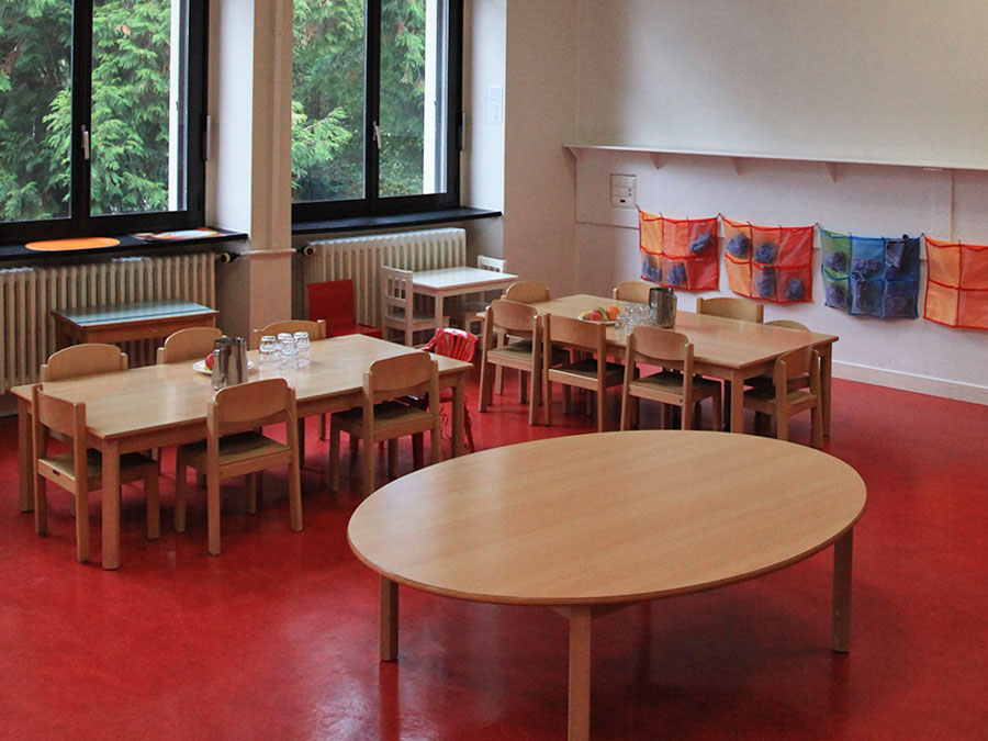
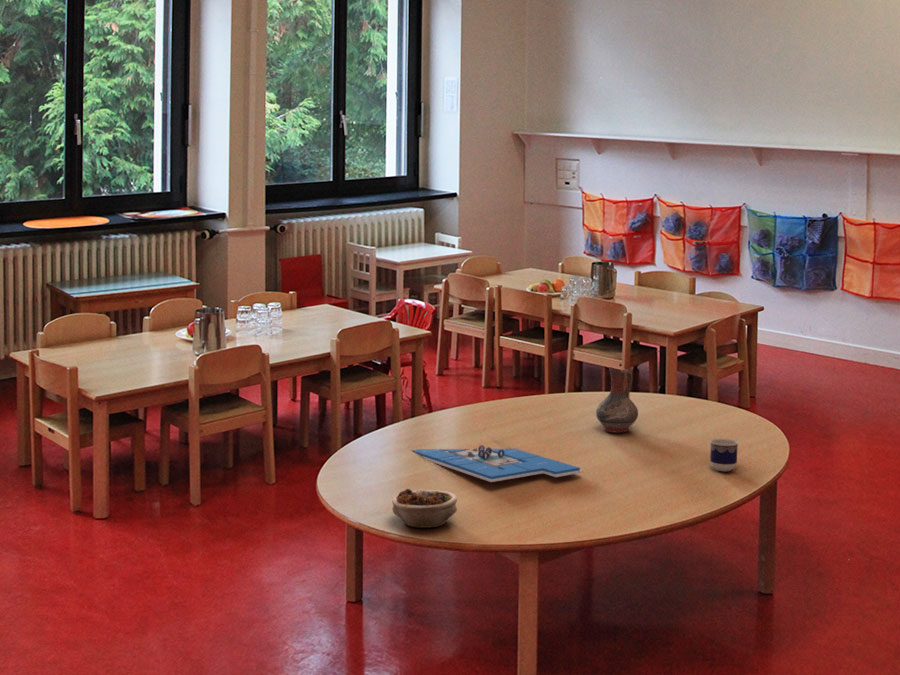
+ cup [709,437,740,472]
+ board game [411,444,584,483]
+ succulent planter [391,488,458,529]
+ pitcher [595,366,639,434]
